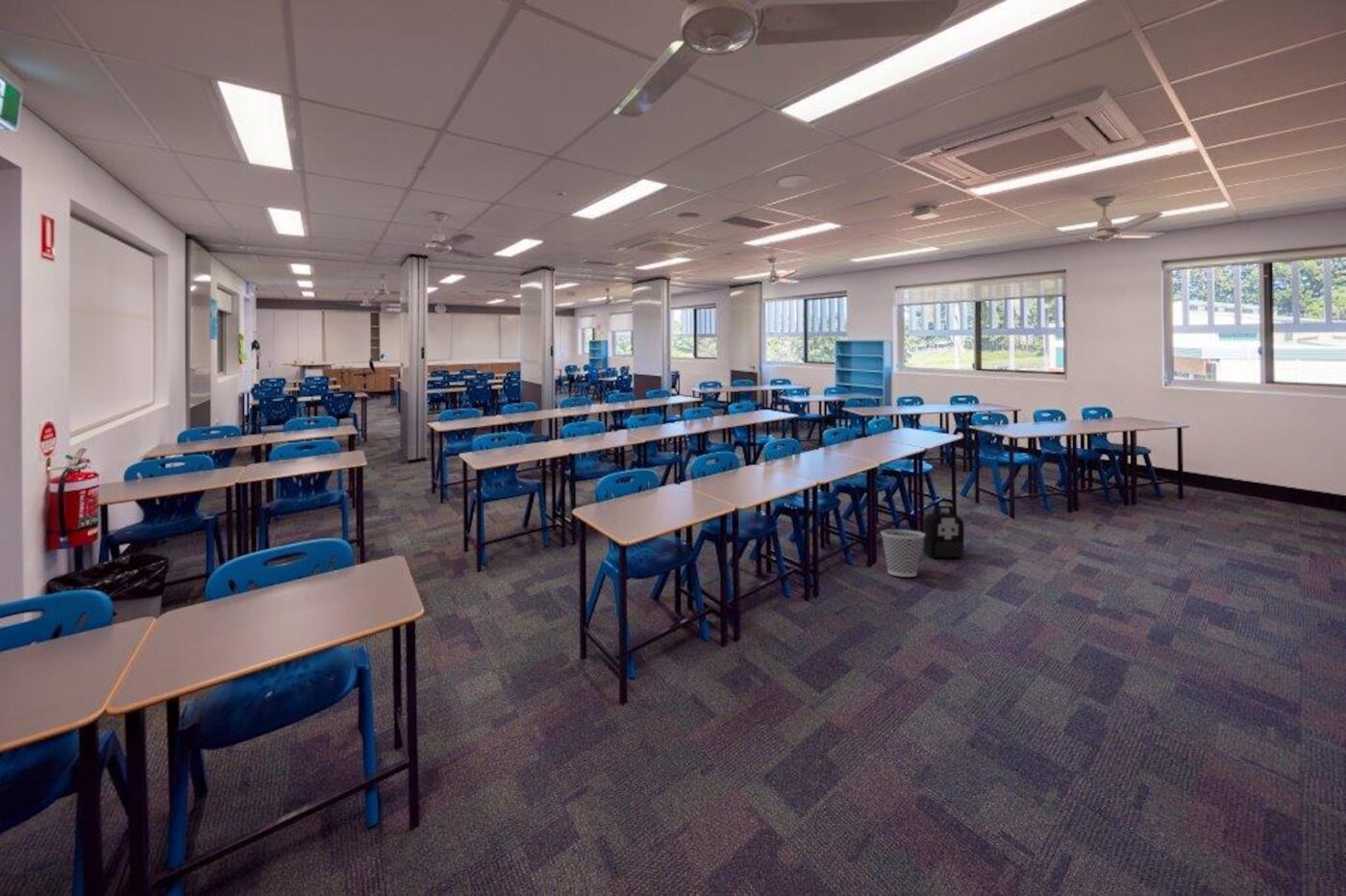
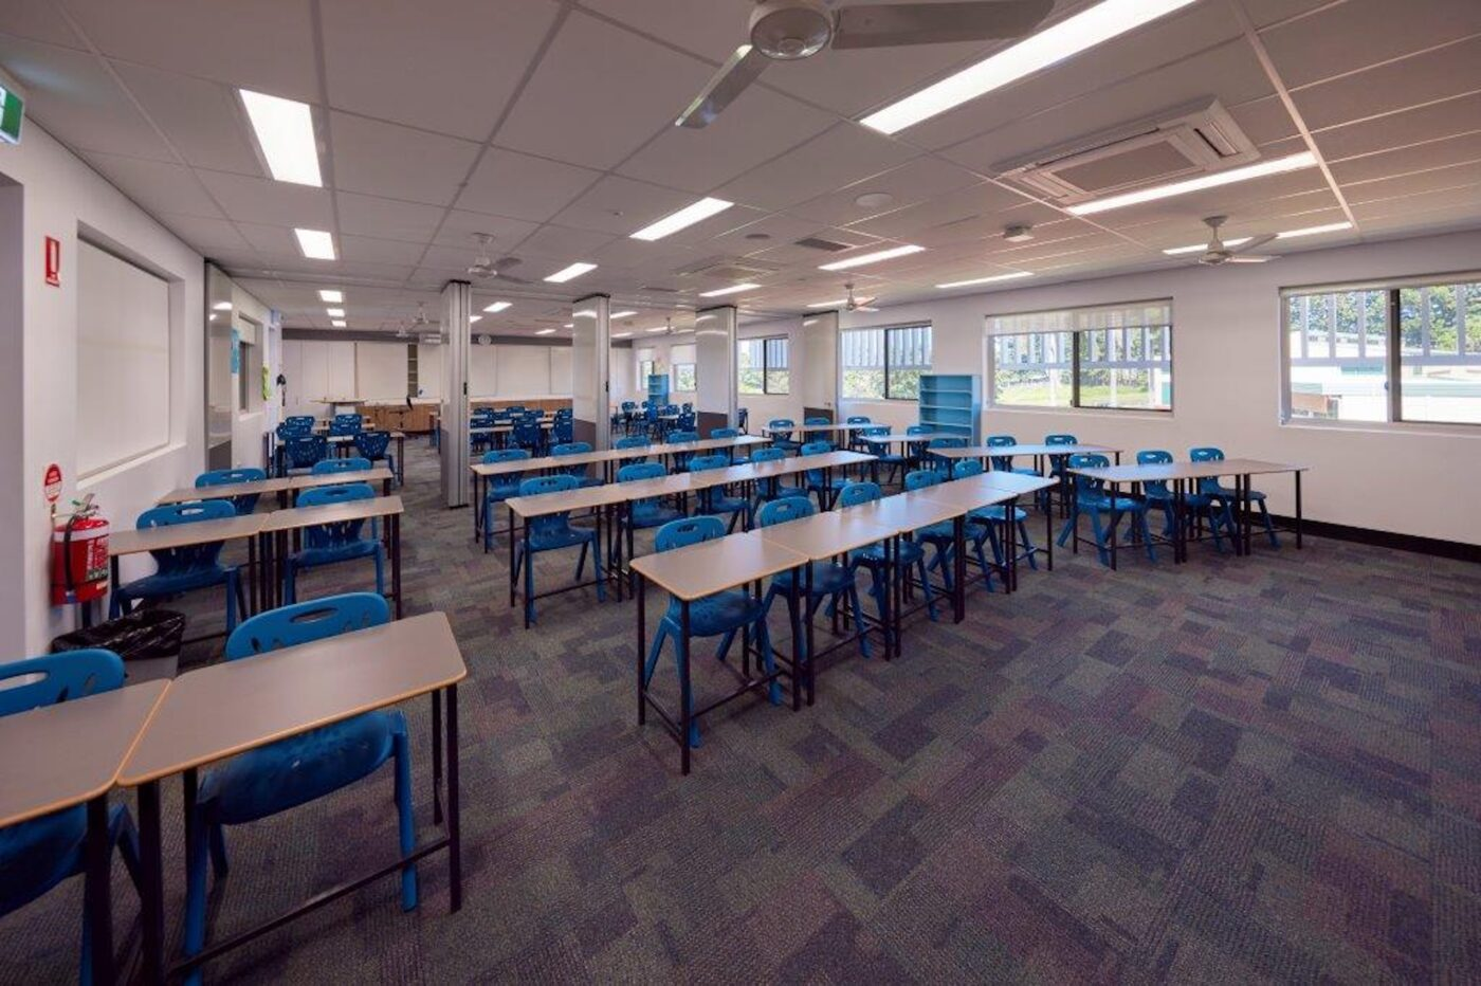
- backpack [923,505,965,559]
- wastebasket [880,529,925,578]
